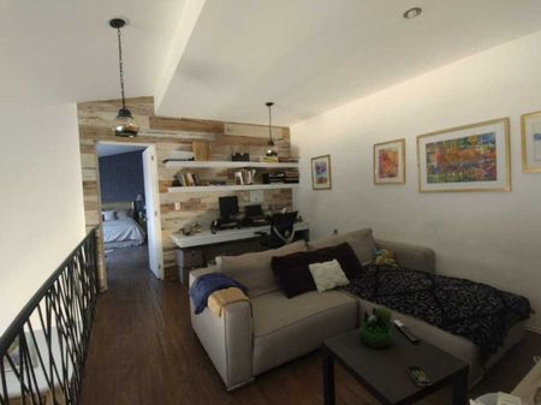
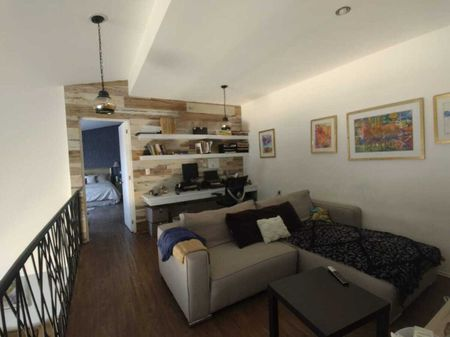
- remote control [406,365,432,387]
- plant [358,306,393,350]
